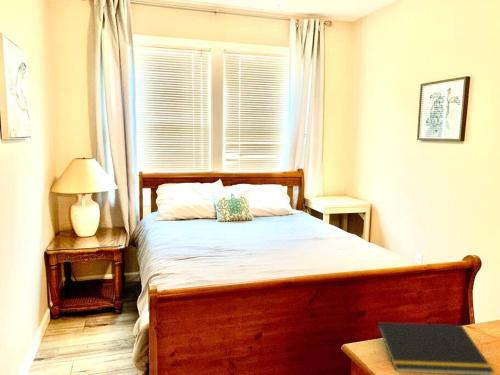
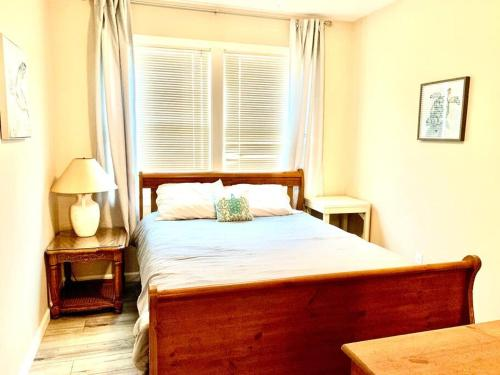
- notepad [374,321,495,375]
